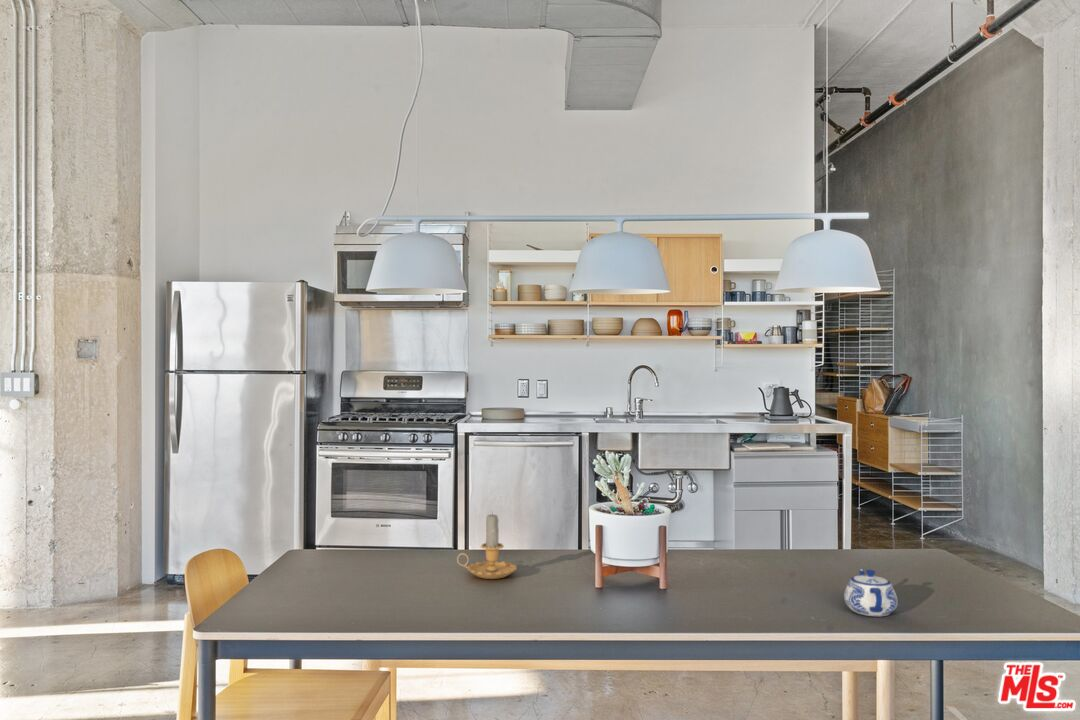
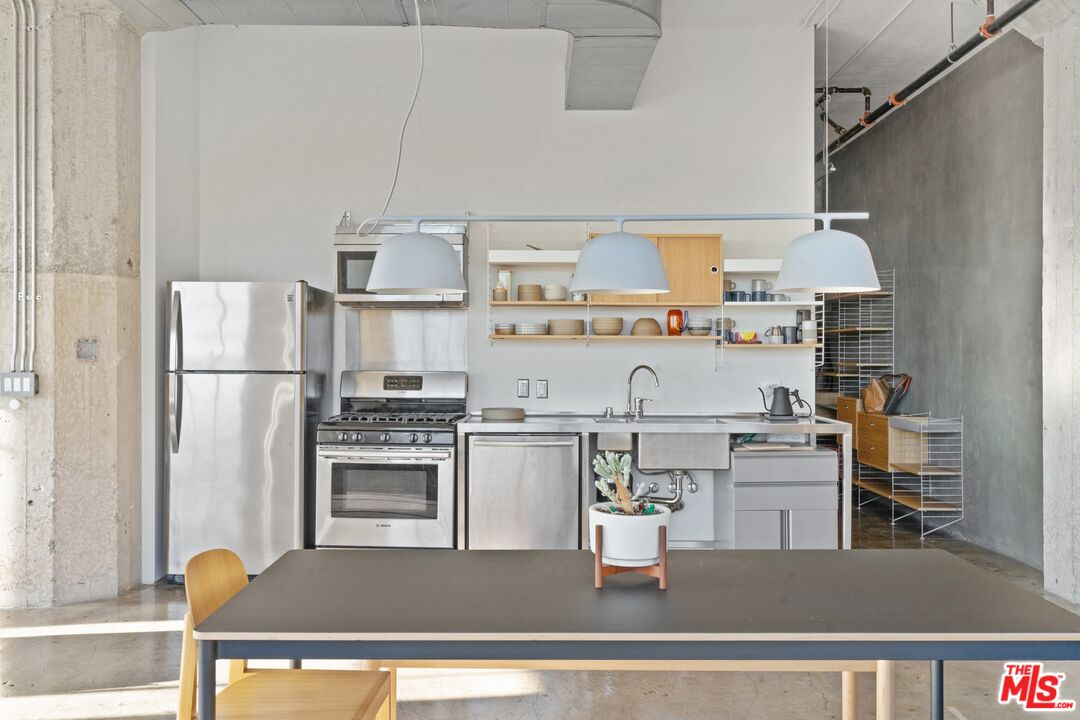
- candle [456,511,518,580]
- teapot [843,568,899,617]
